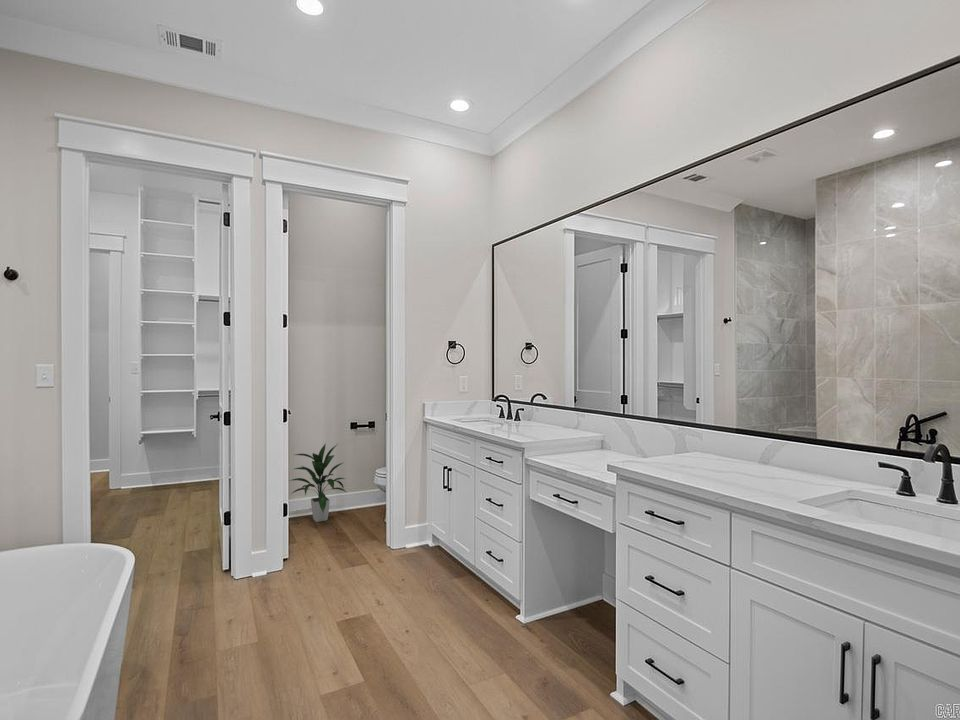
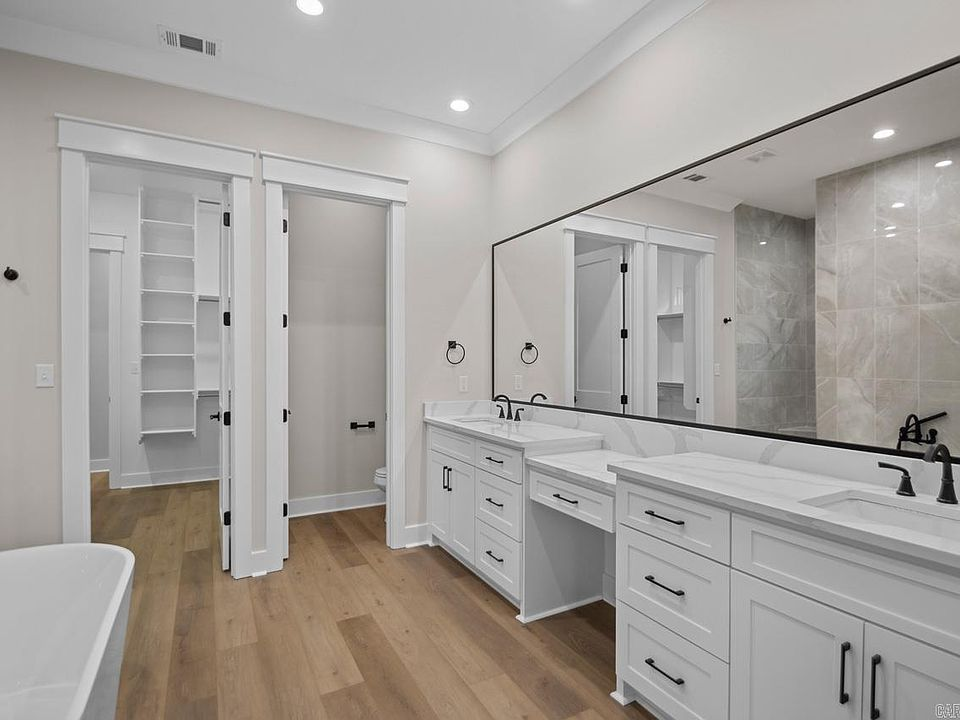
- indoor plant [288,442,347,523]
